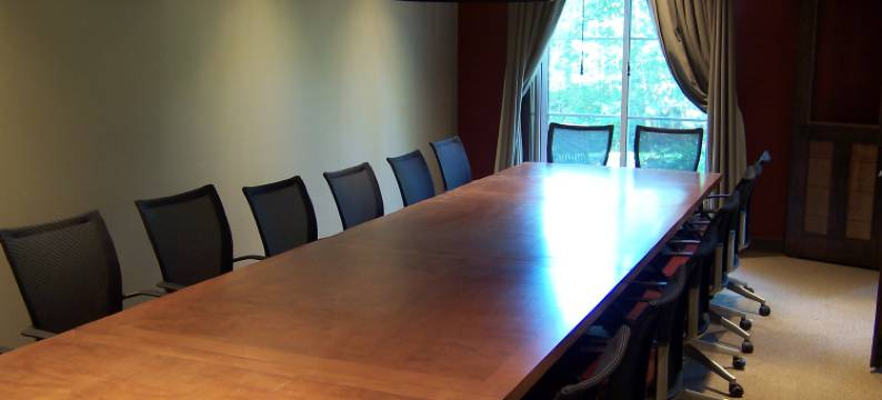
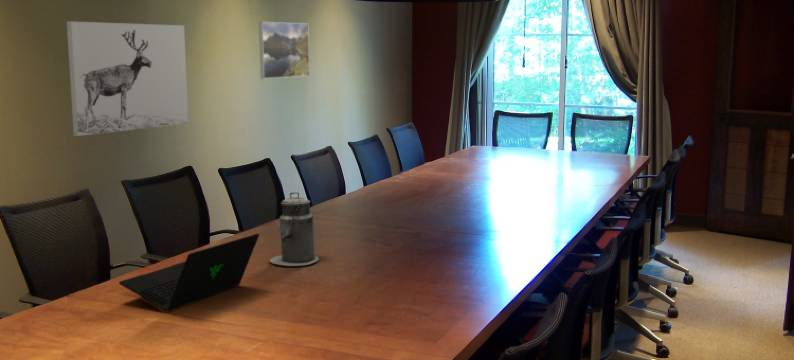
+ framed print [258,21,310,80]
+ canister [269,191,320,268]
+ wall art [66,20,189,137]
+ laptop [118,232,260,312]
